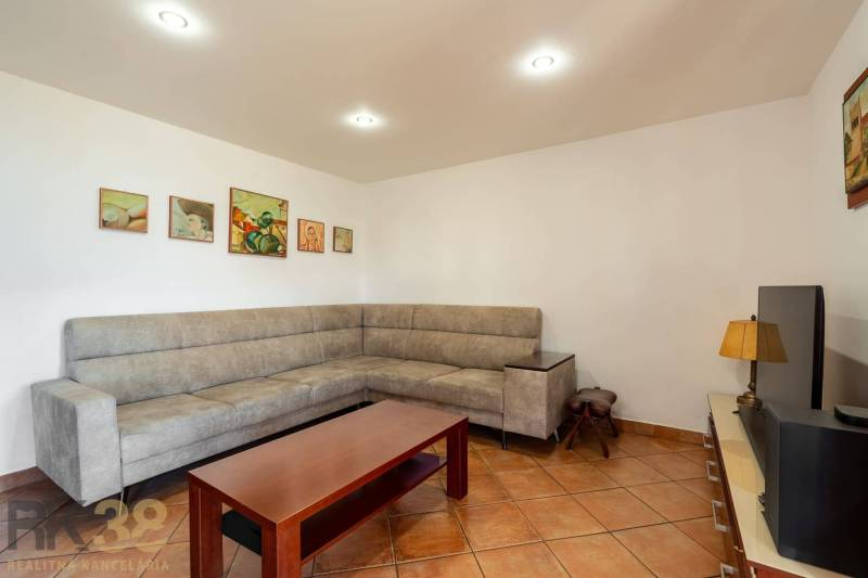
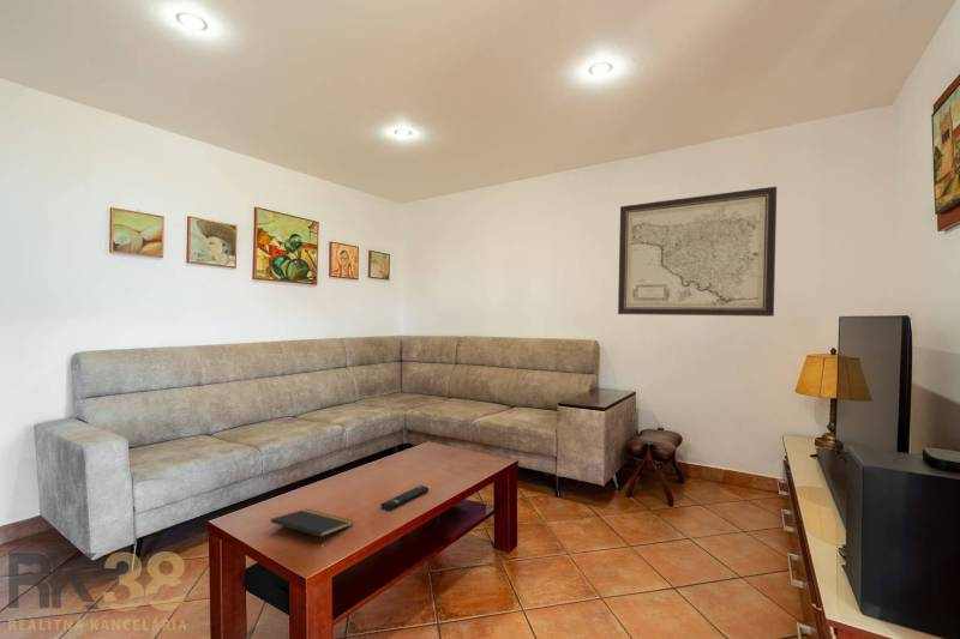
+ remote control [379,484,430,511]
+ notepad [270,508,354,543]
+ wall art [617,186,778,318]
